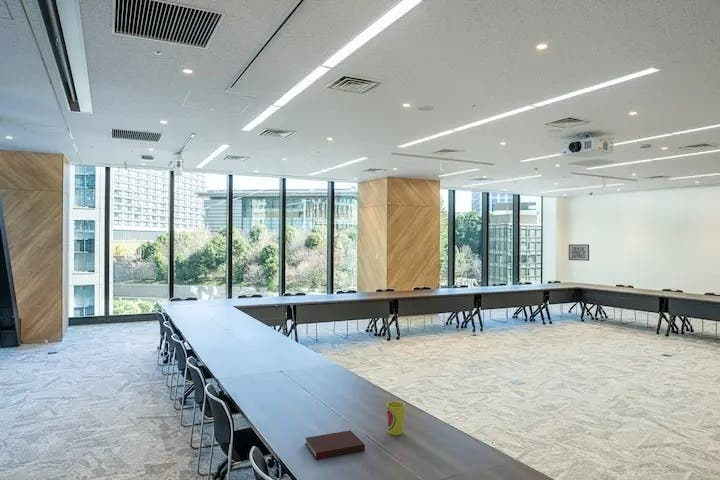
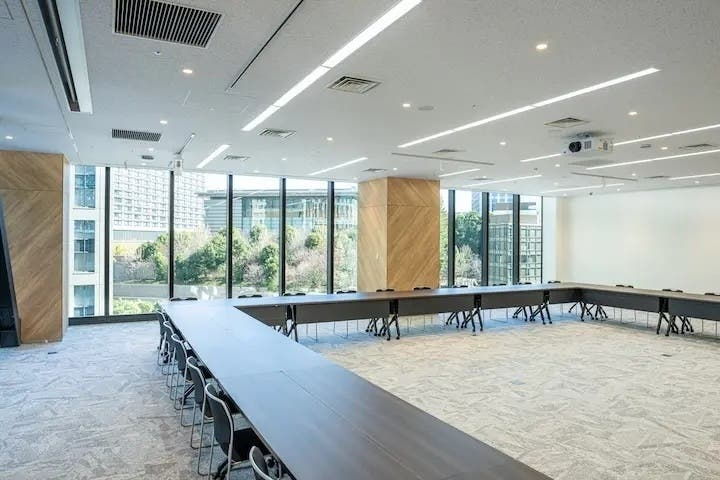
- notebook [304,430,366,460]
- cup [386,400,405,436]
- mirror [568,243,590,262]
